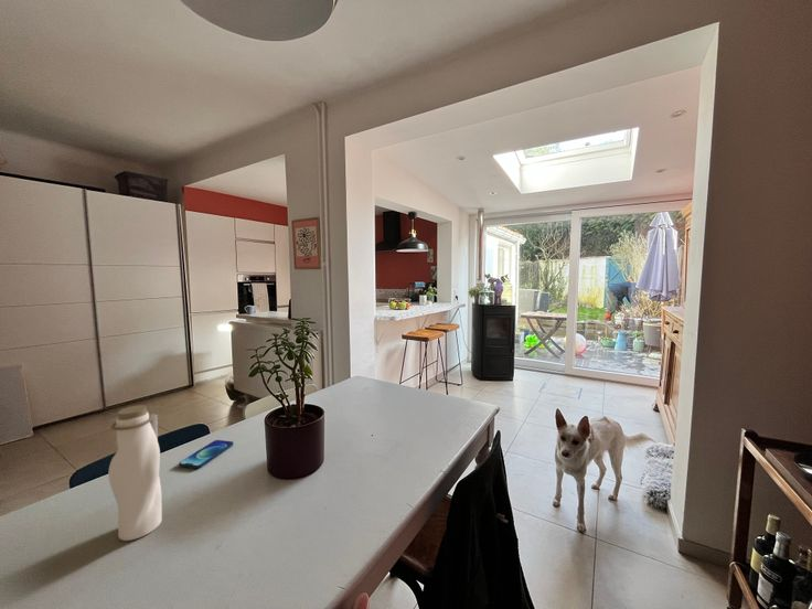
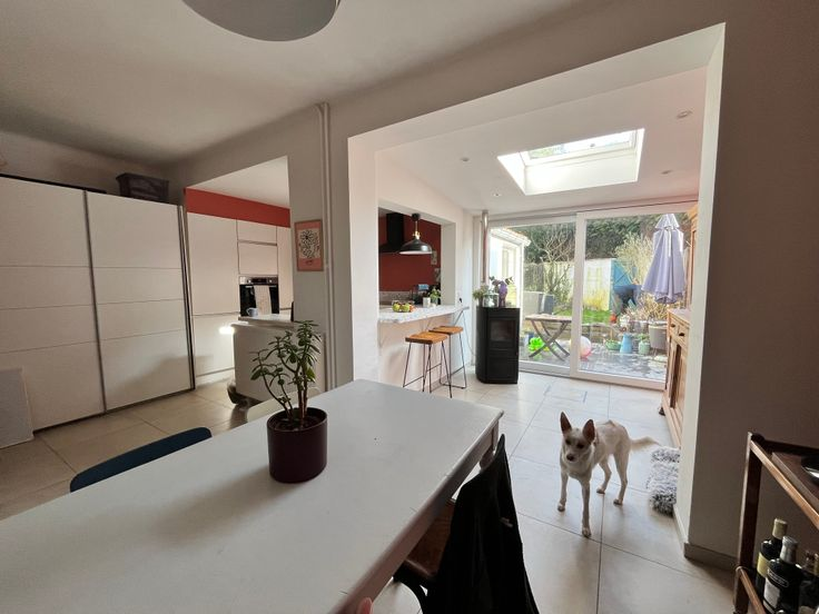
- smartphone [178,439,234,469]
- water bottle [108,404,163,542]
